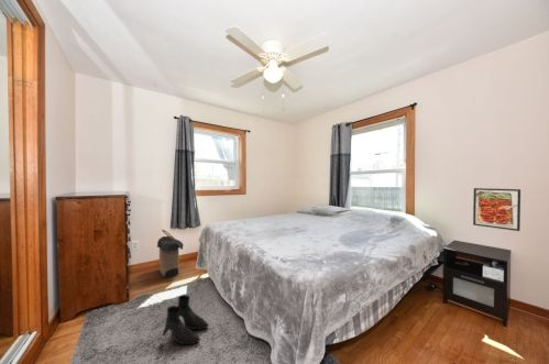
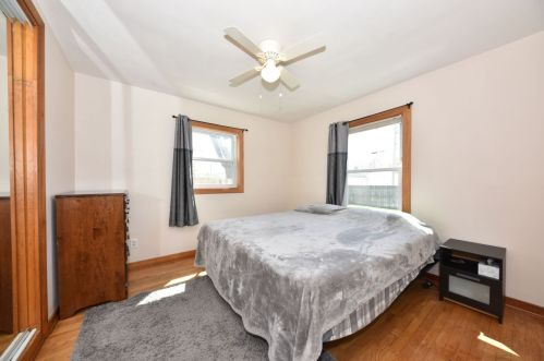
- boots [162,294,209,345]
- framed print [472,187,521,232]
- laundry hamper [156,229,185,279]
